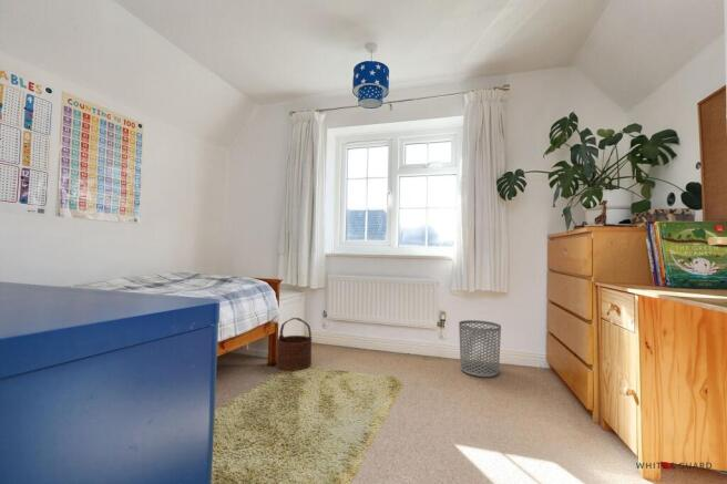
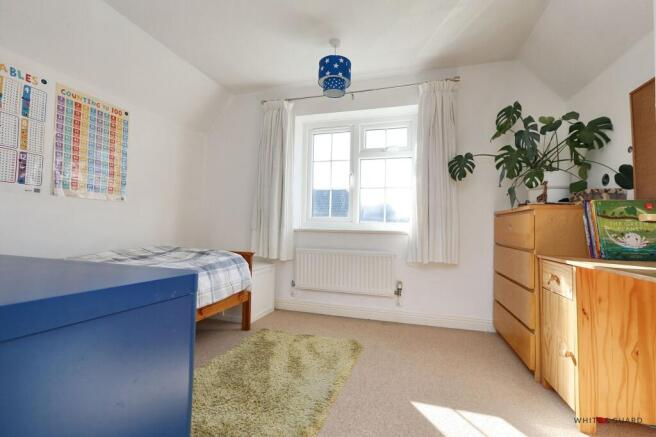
- waste bin [458,319,502,378]
- wooden bucket [275,317,313,372]
